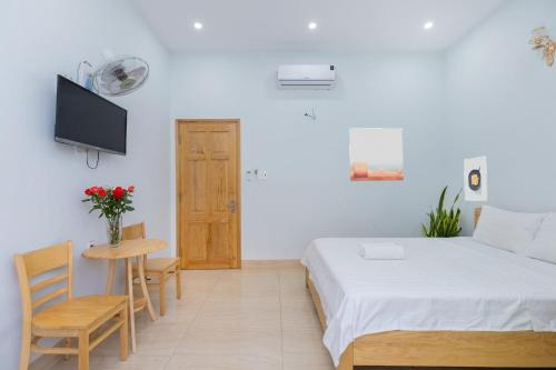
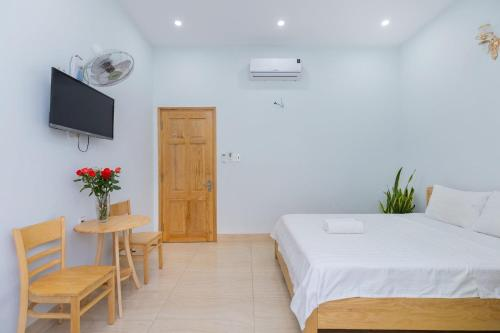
- wall art [348,127,405,182]
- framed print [463,156,488,202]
